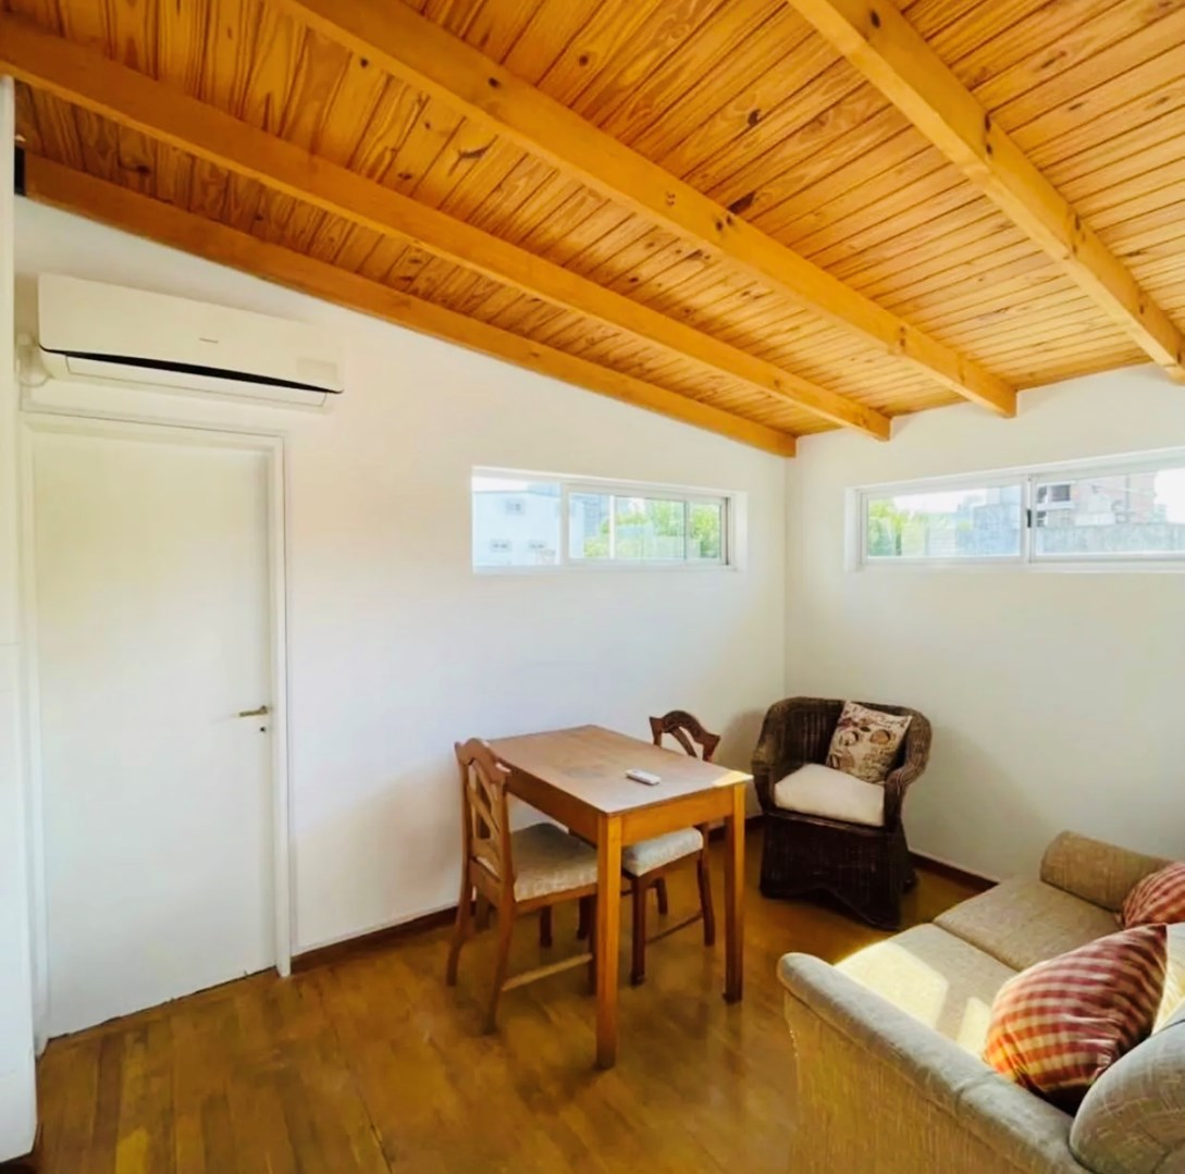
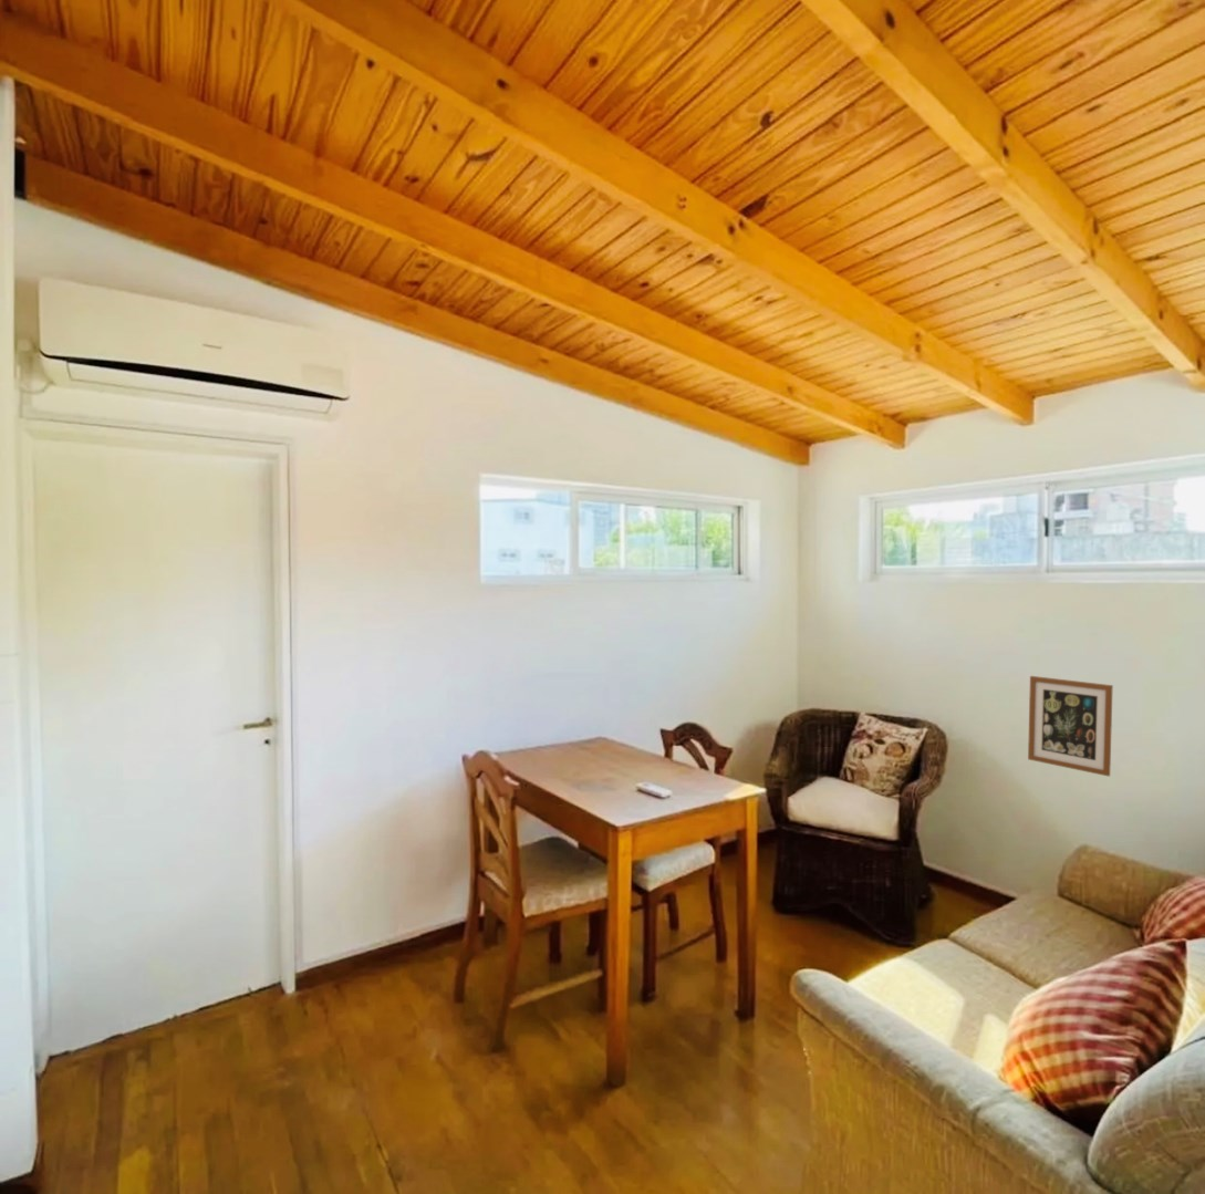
+ wall art [1027,675,1114,778]
